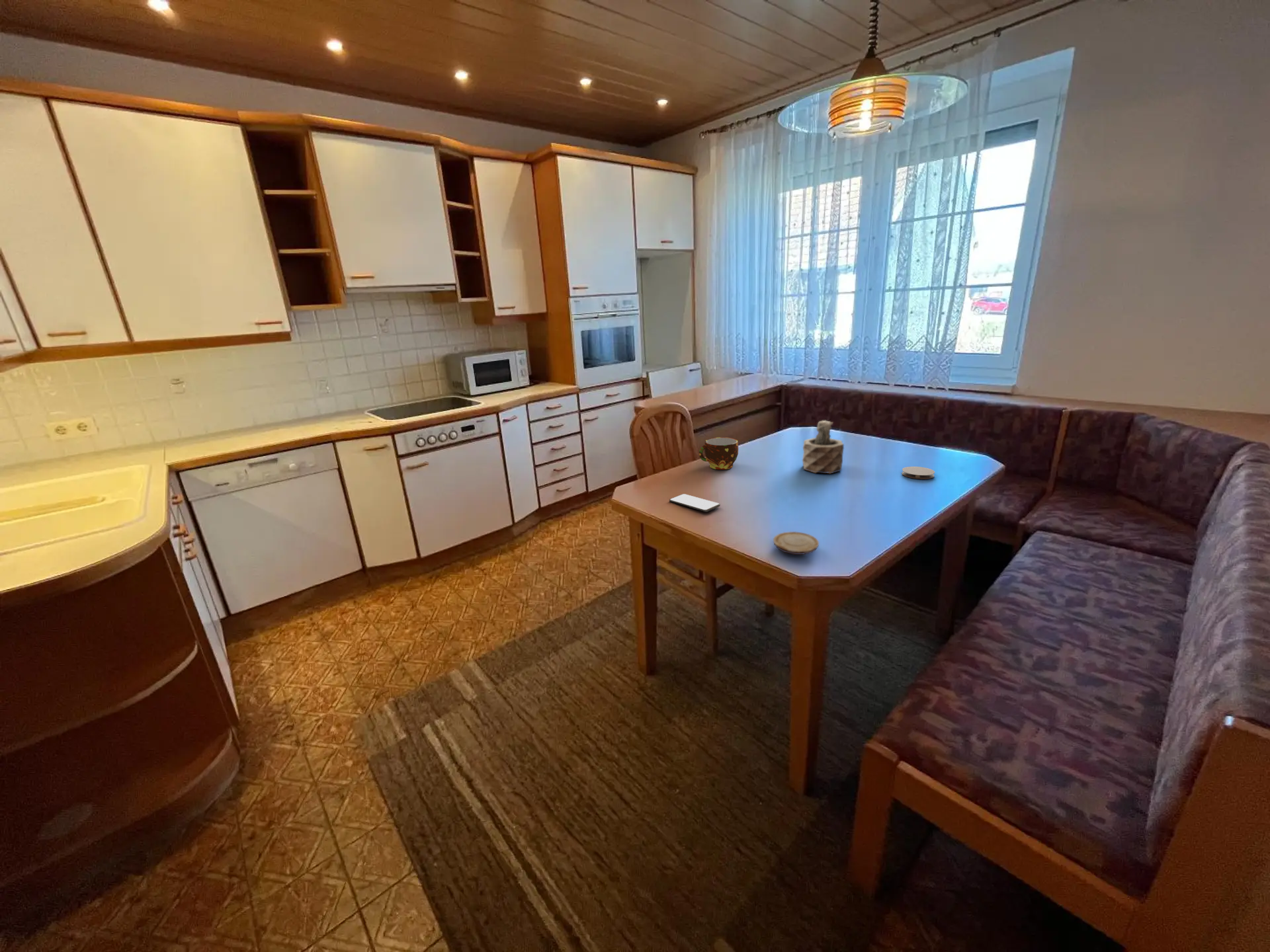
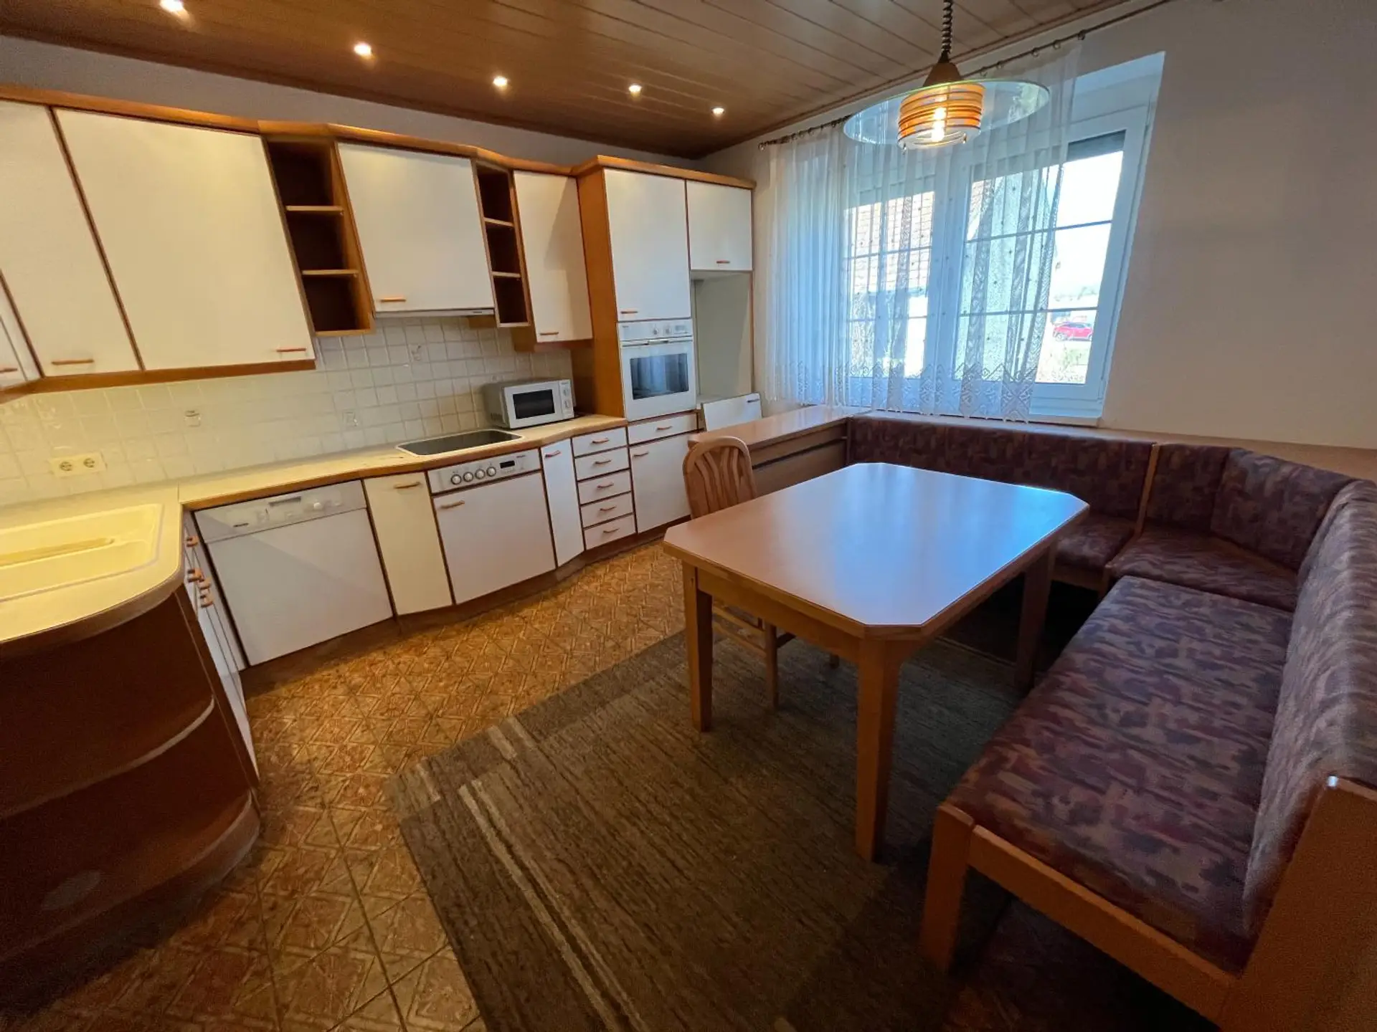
- cup [698,437,739,470]
- succulent plant [802,420,845,474]
- wood slice [773,531,820,555]
- coaster [901,466,935,480]
- smartphone [669,493,721,512]
